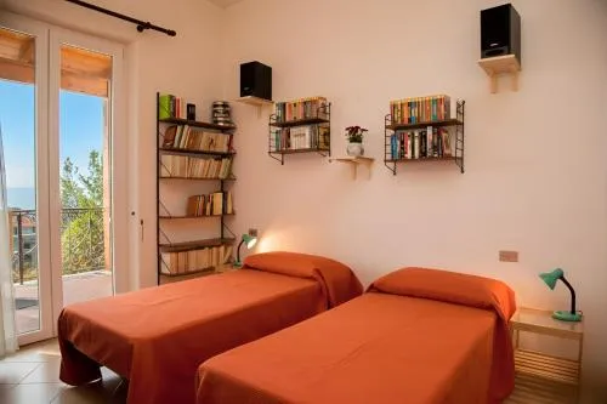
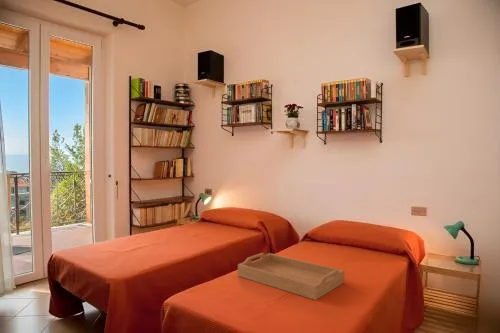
+ serving tray [237,252,345,301]
